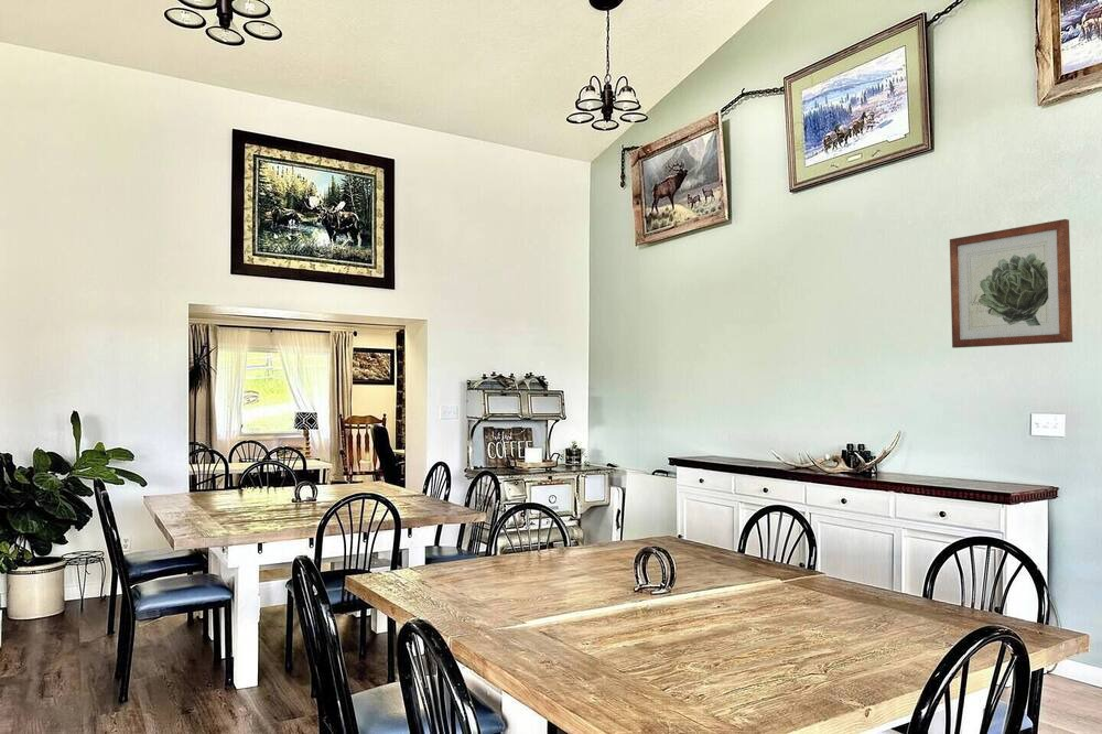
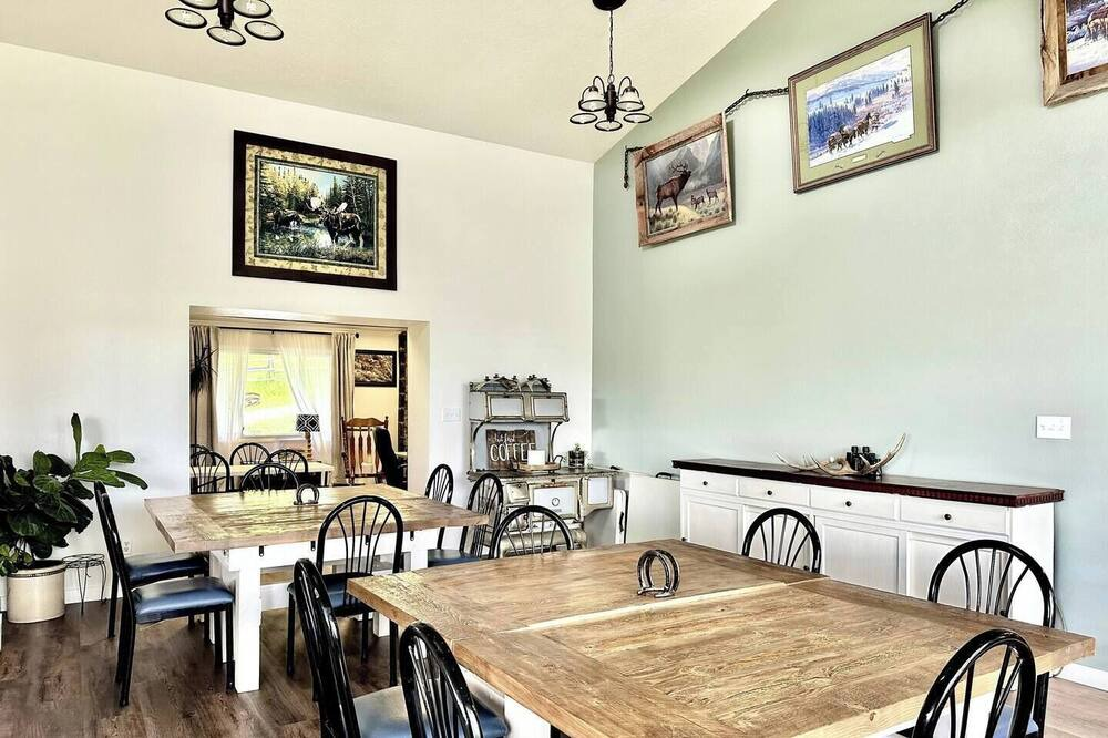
- wall art [949,218,1073,349]
